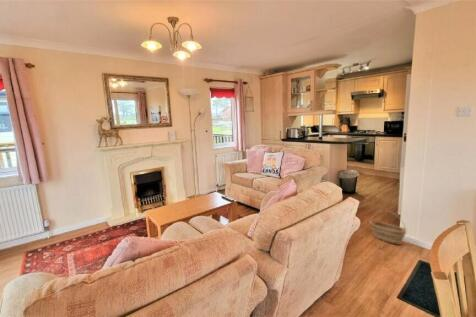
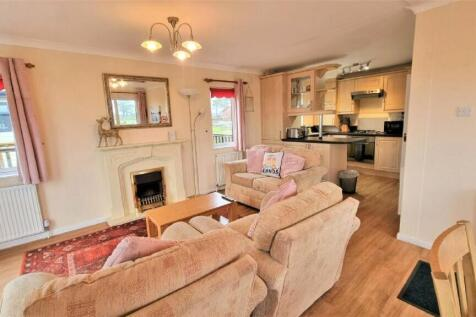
- basket [369,210,407,246]
